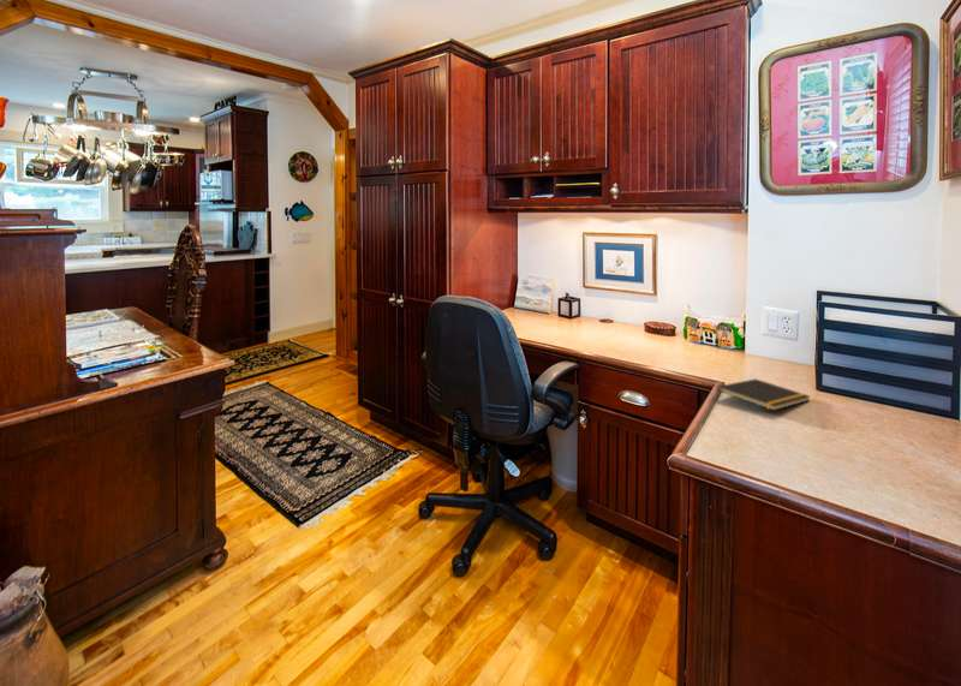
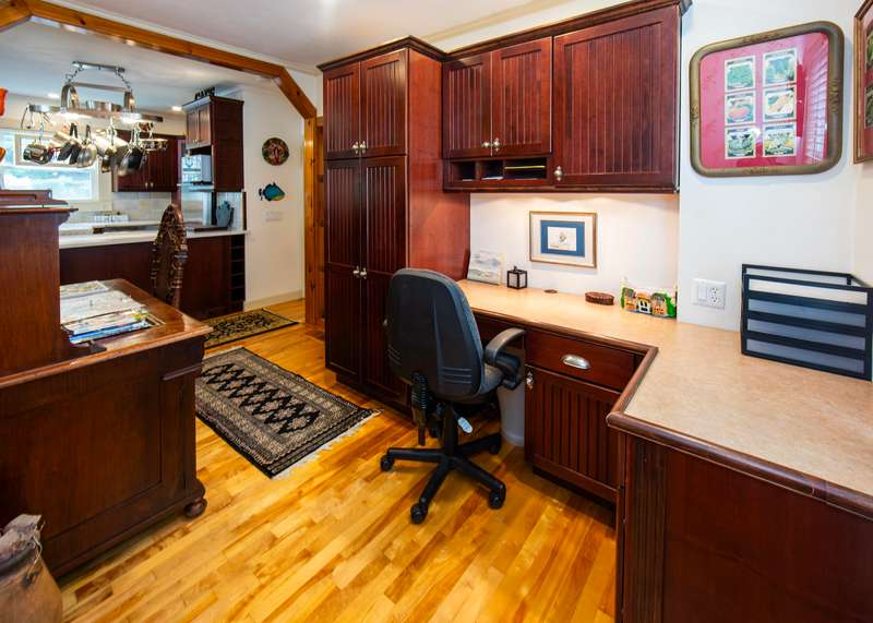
- notepad [715,377,811,412]
